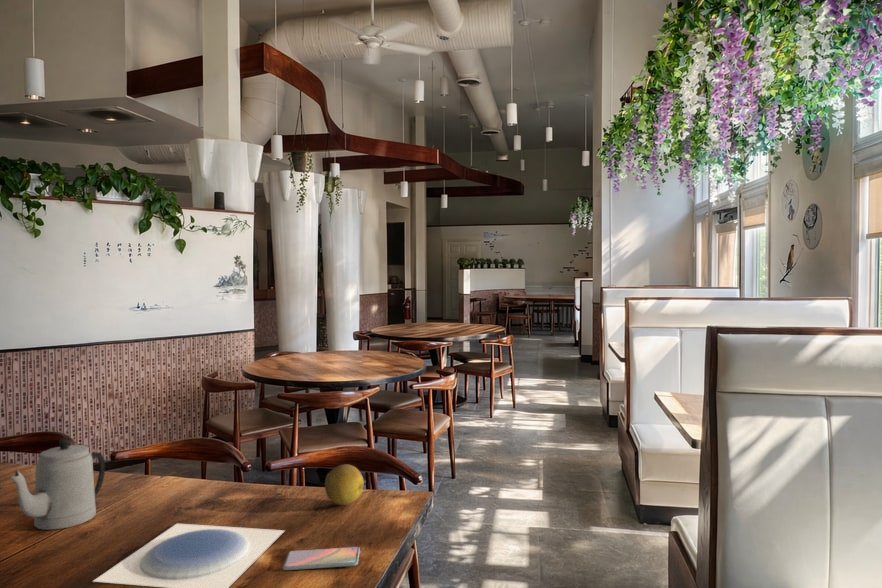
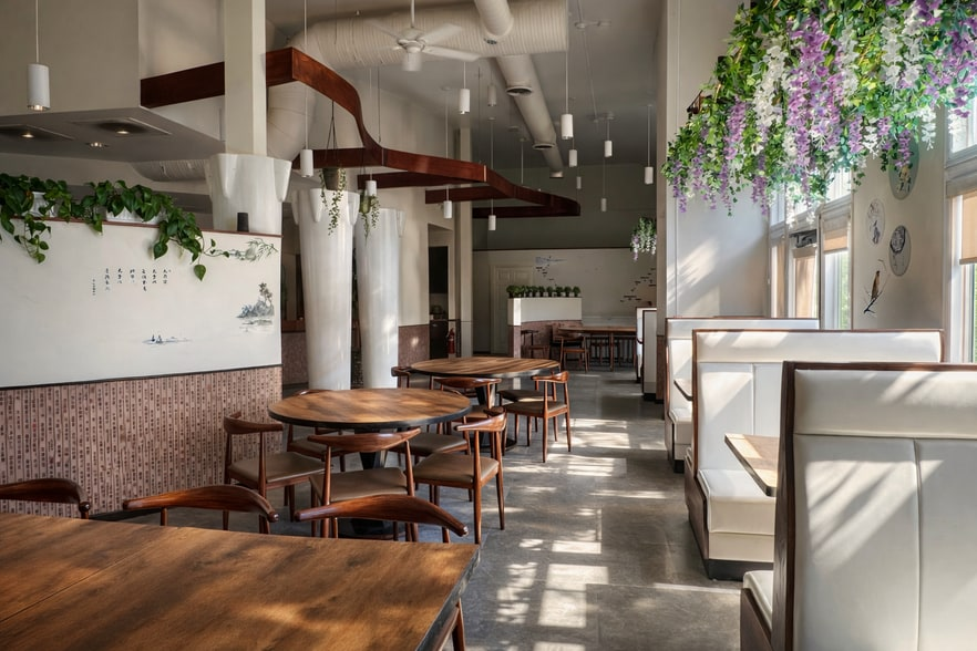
- teapot [10,438,106,531]
- smartphone [282,546,361,571]
- plate [92,523,286,588]
- fruit [324,463,365,506]
